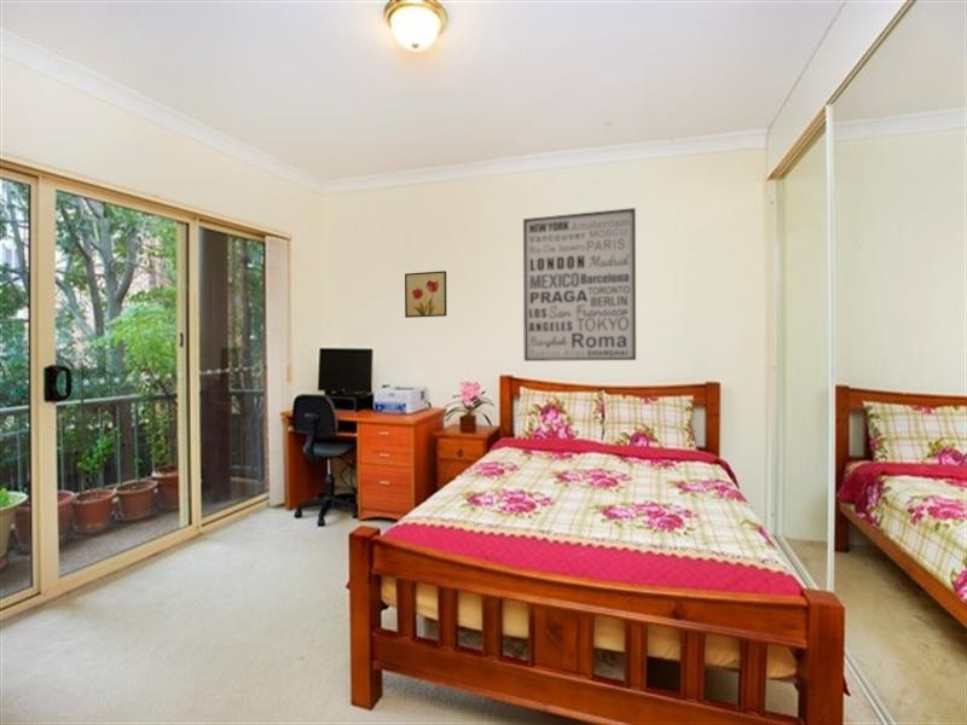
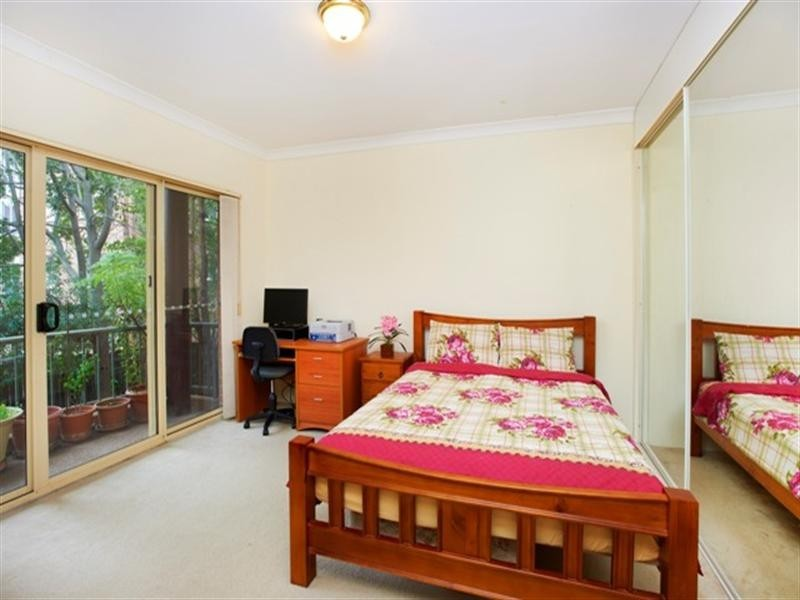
- wall art [404,269,448,319]
- wall art [522,207,637,362]
